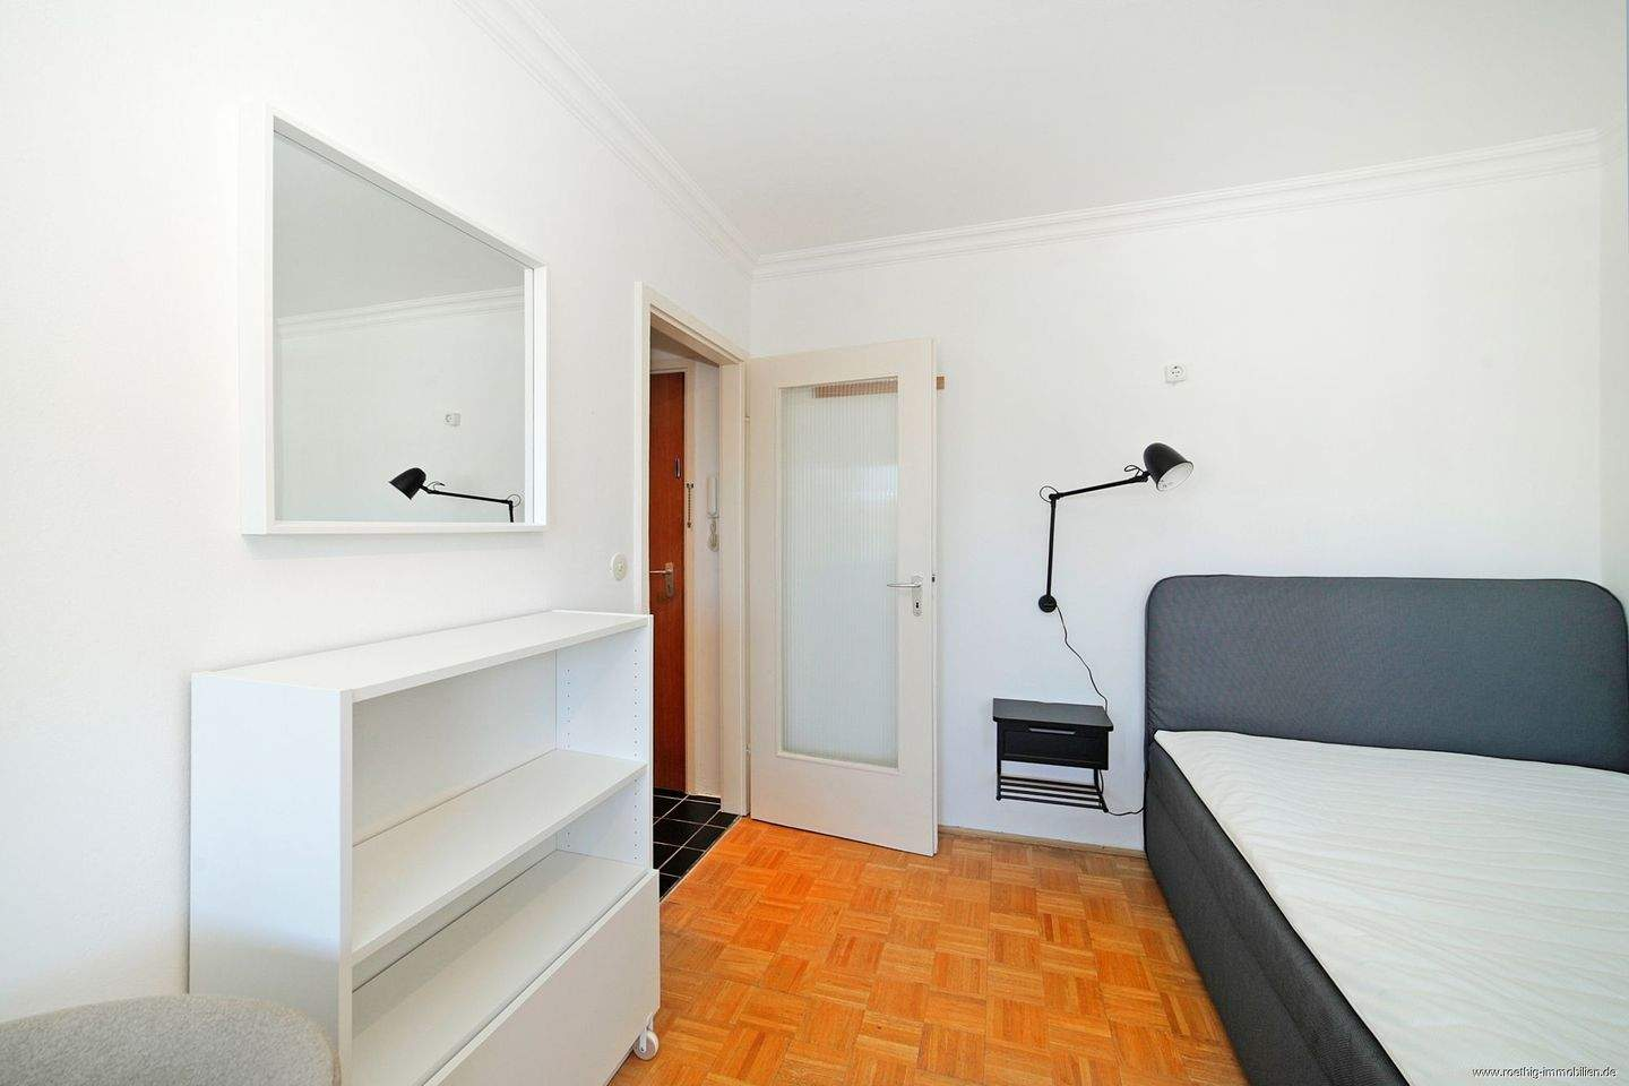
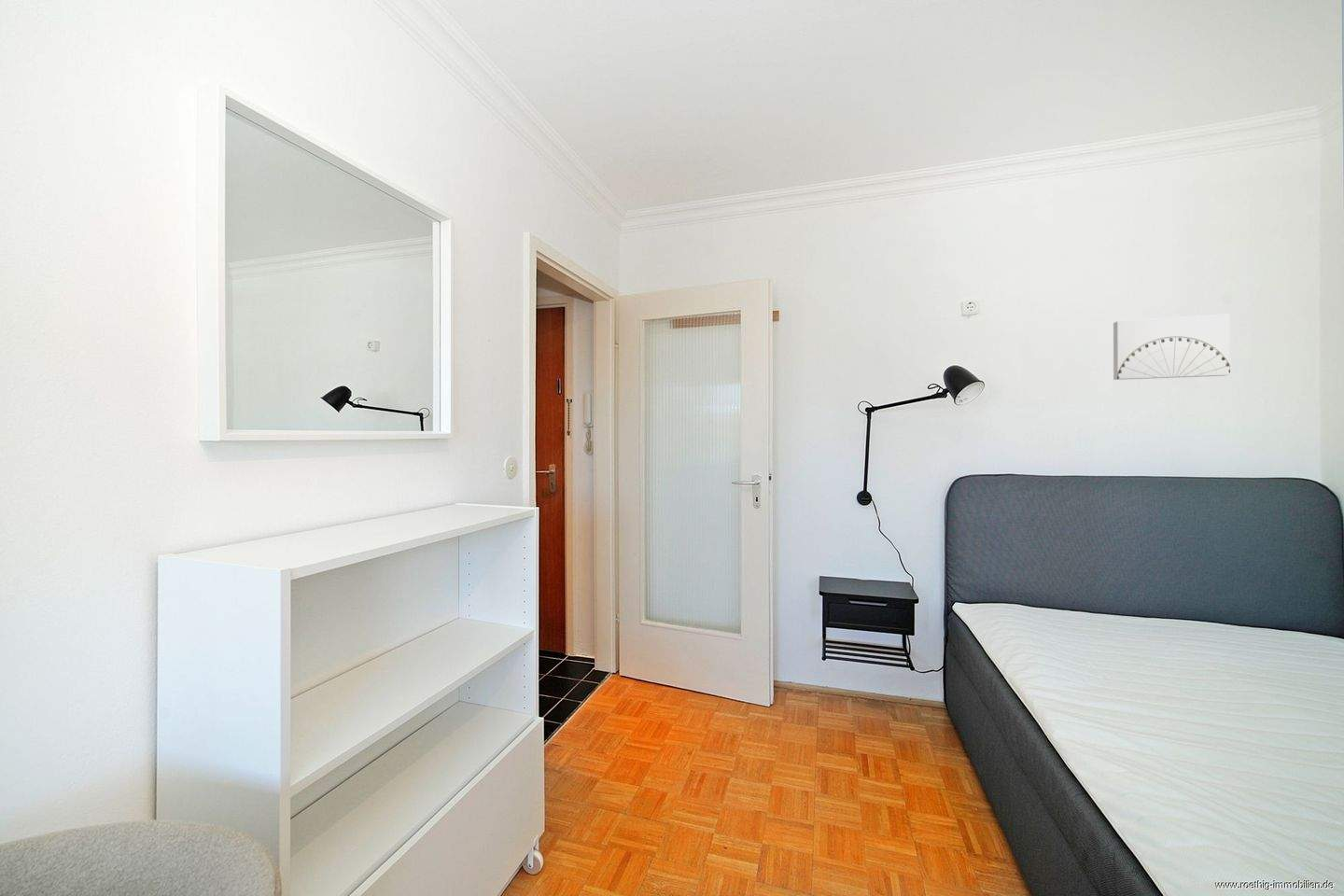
+ wall art [1113,314,1231,381]
